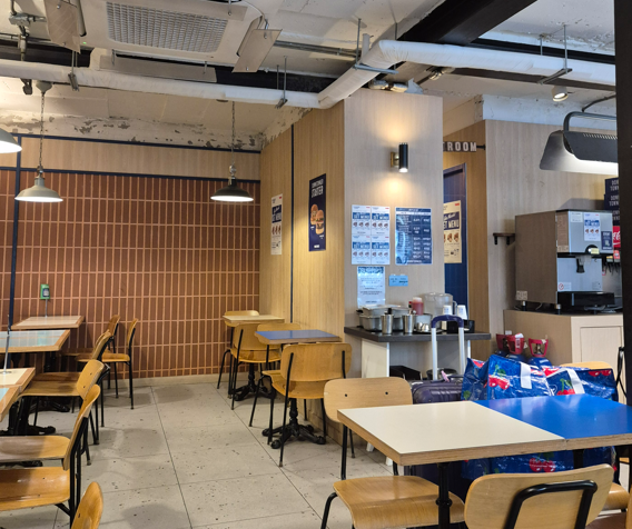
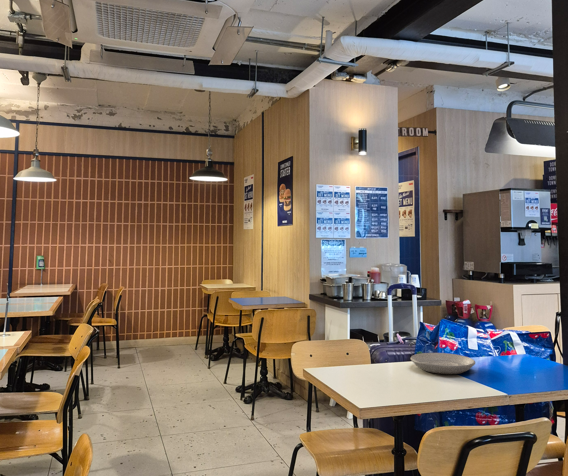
+ plate [410,352,476,375]
